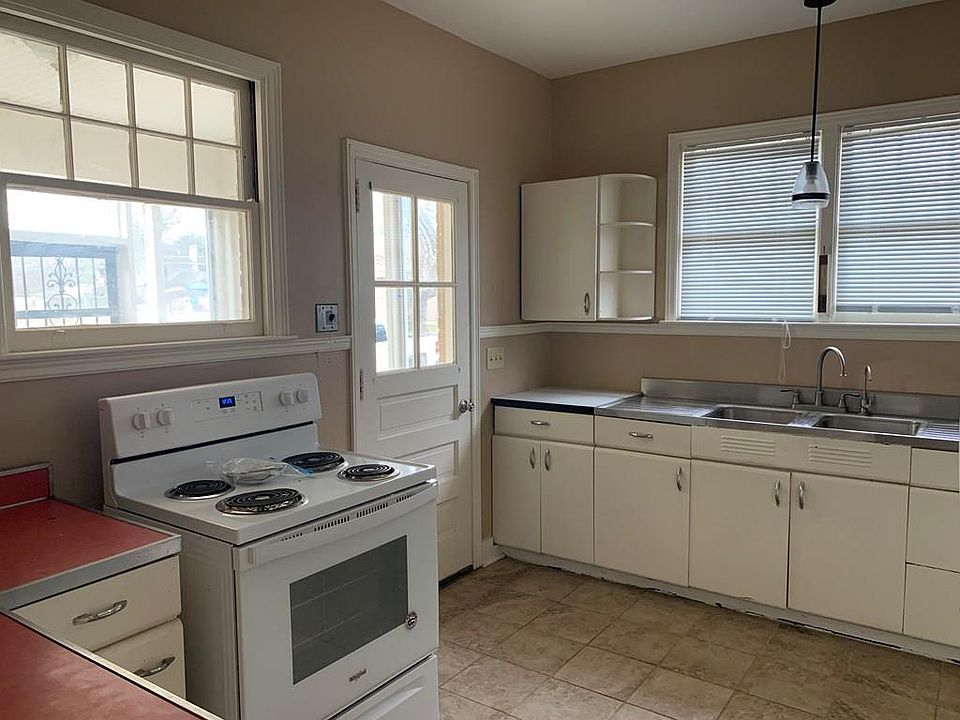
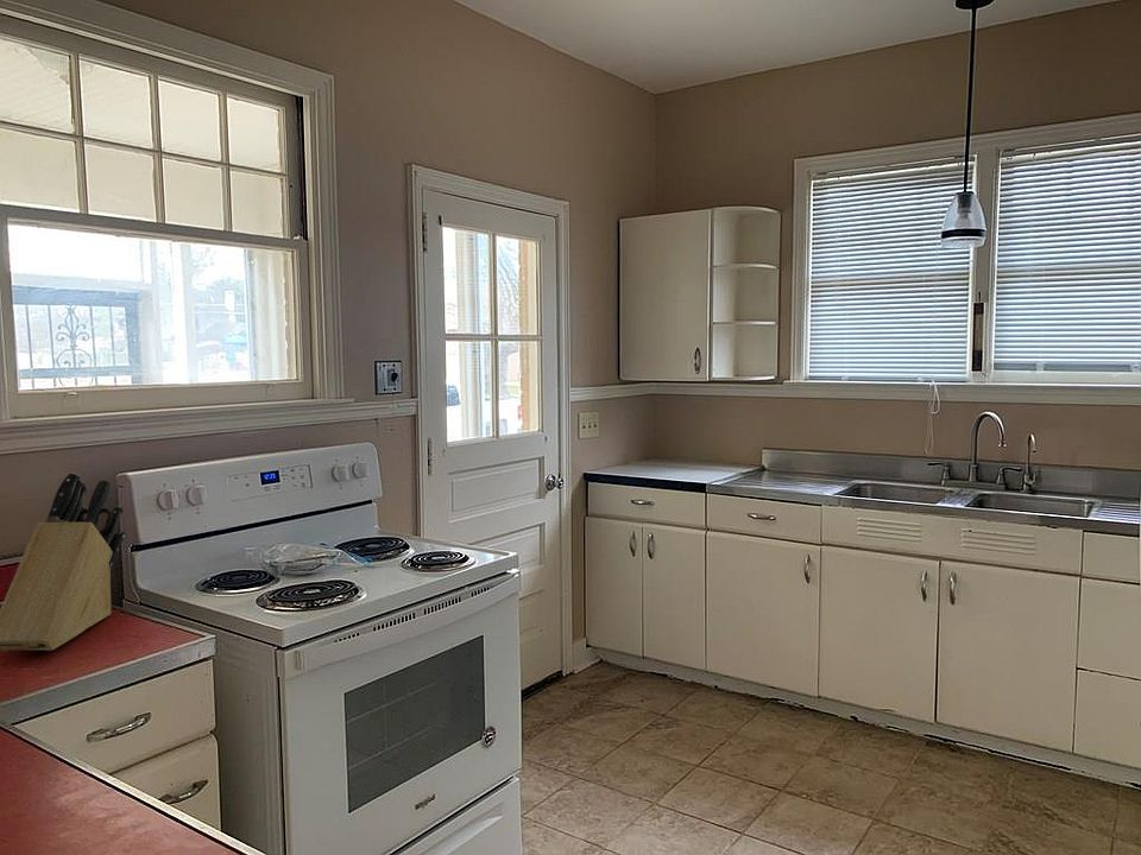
+ knife block [0,470,126,652]
